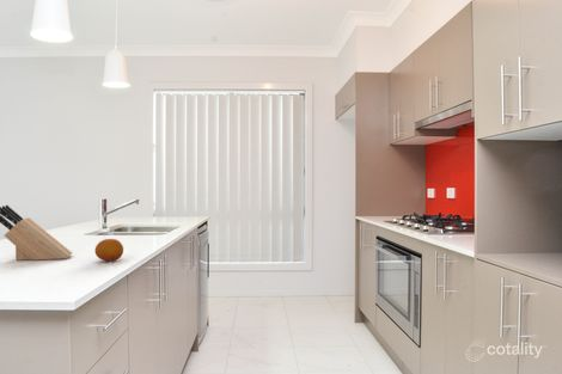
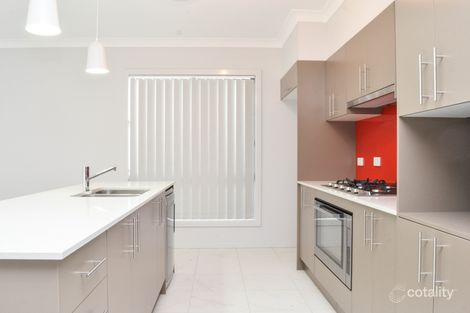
- knife block [0,204,73,262]
- fruit [94,238,124,263]
